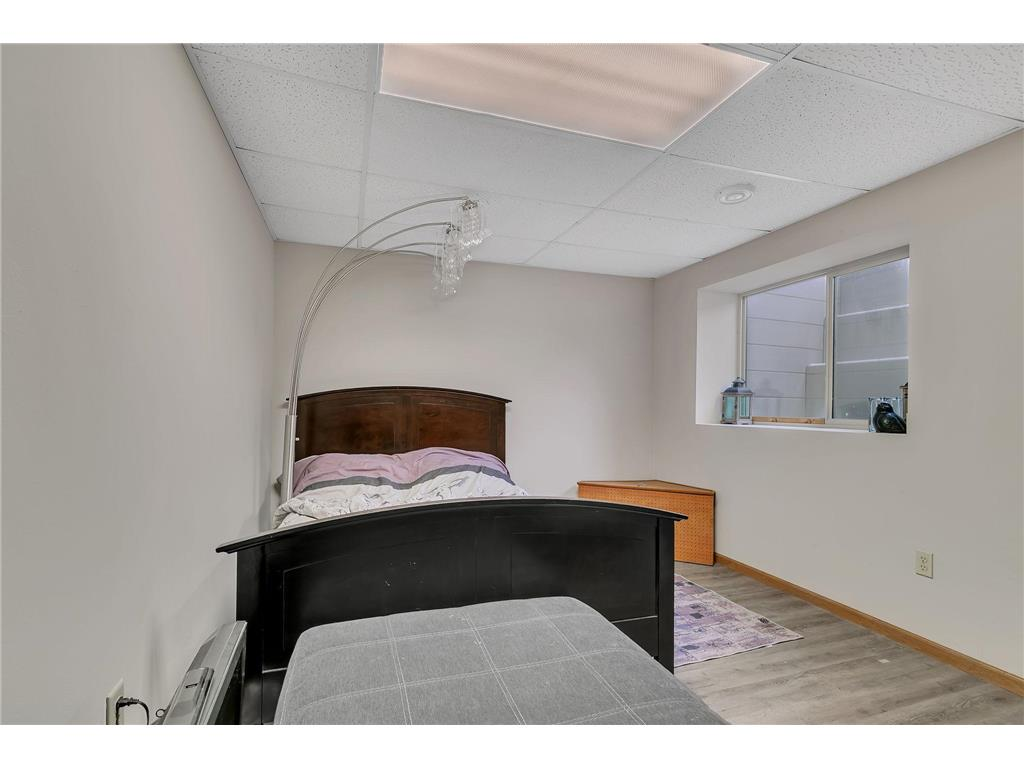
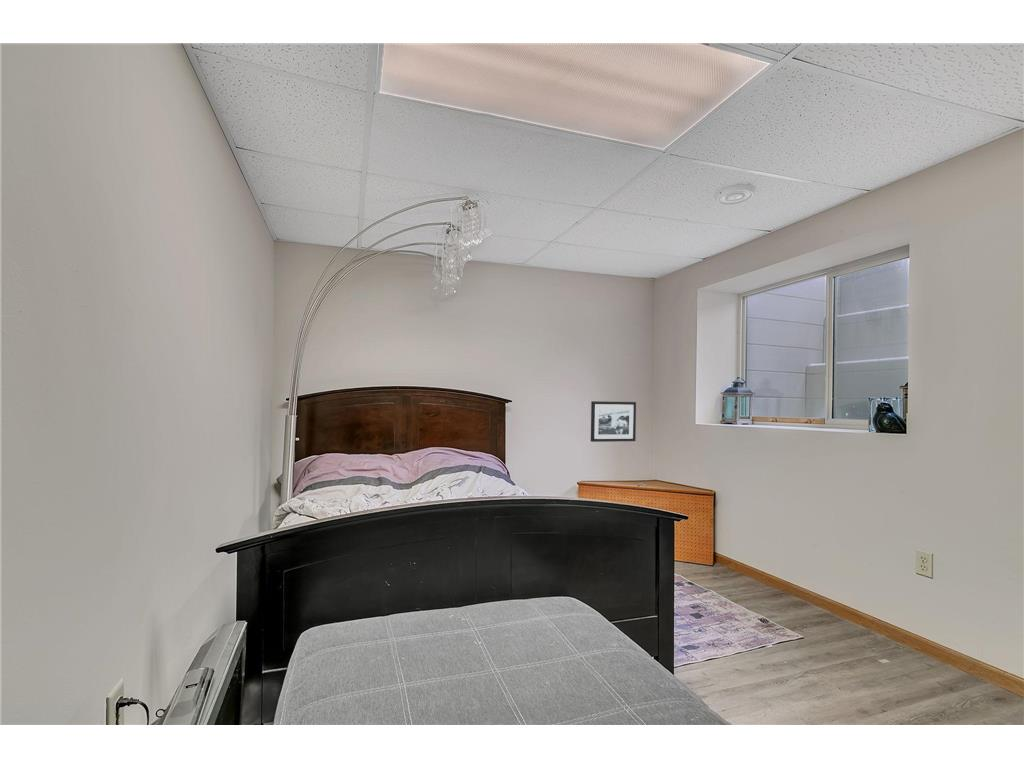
+ picture frame [590,400,637,443]
